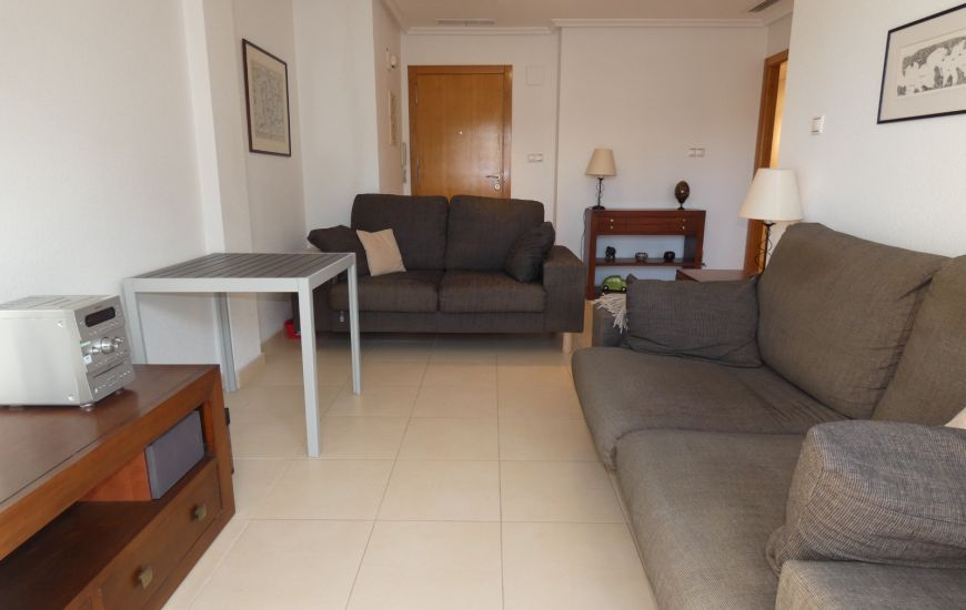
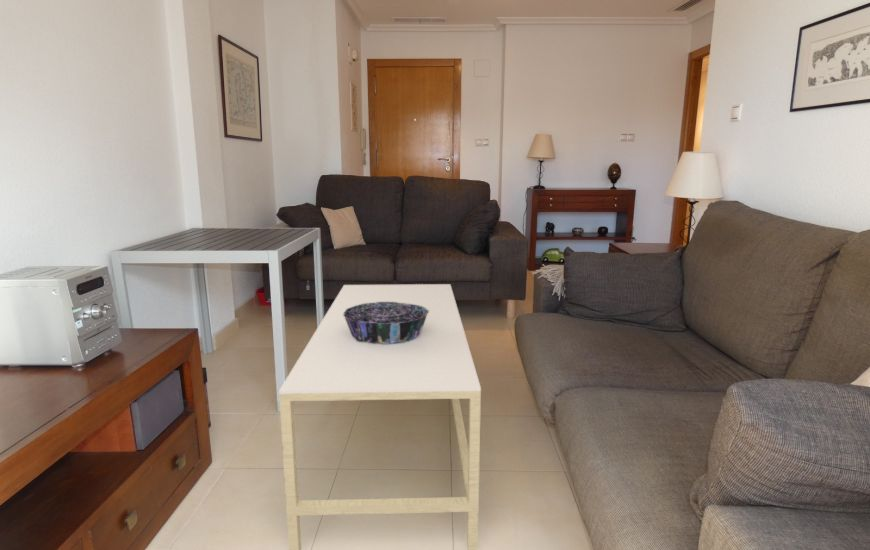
+ coffee table [278,283,482,550]
+ decorative bowl [343,302,429,344]
